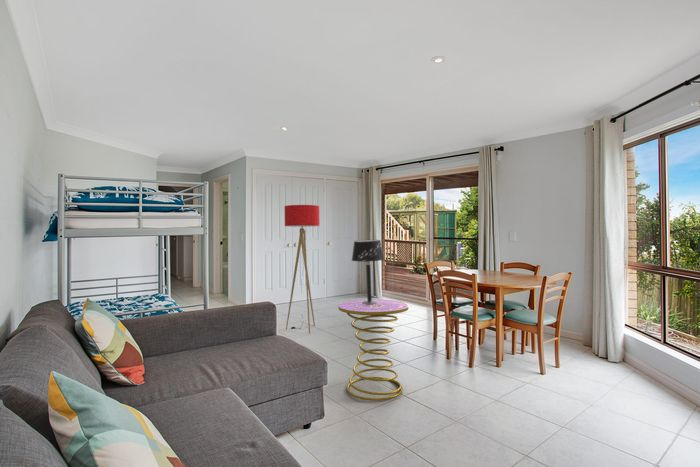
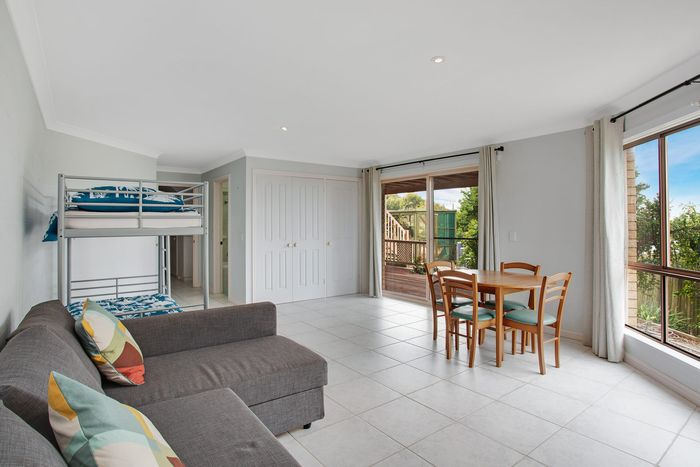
- side table [337,298,409,402]
- table lamp [351,239,385,304]
- floor lamp [284,204,321,334]
